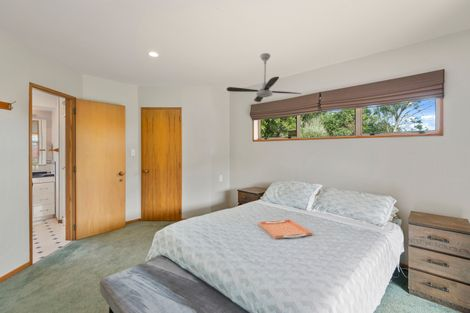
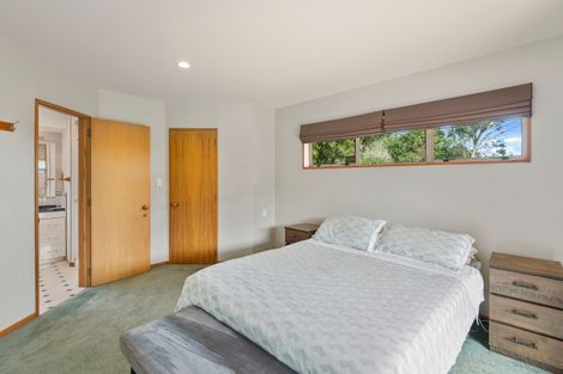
- ceiling fan [226,52,302,103]
- serving tray [258,219,313,240]
